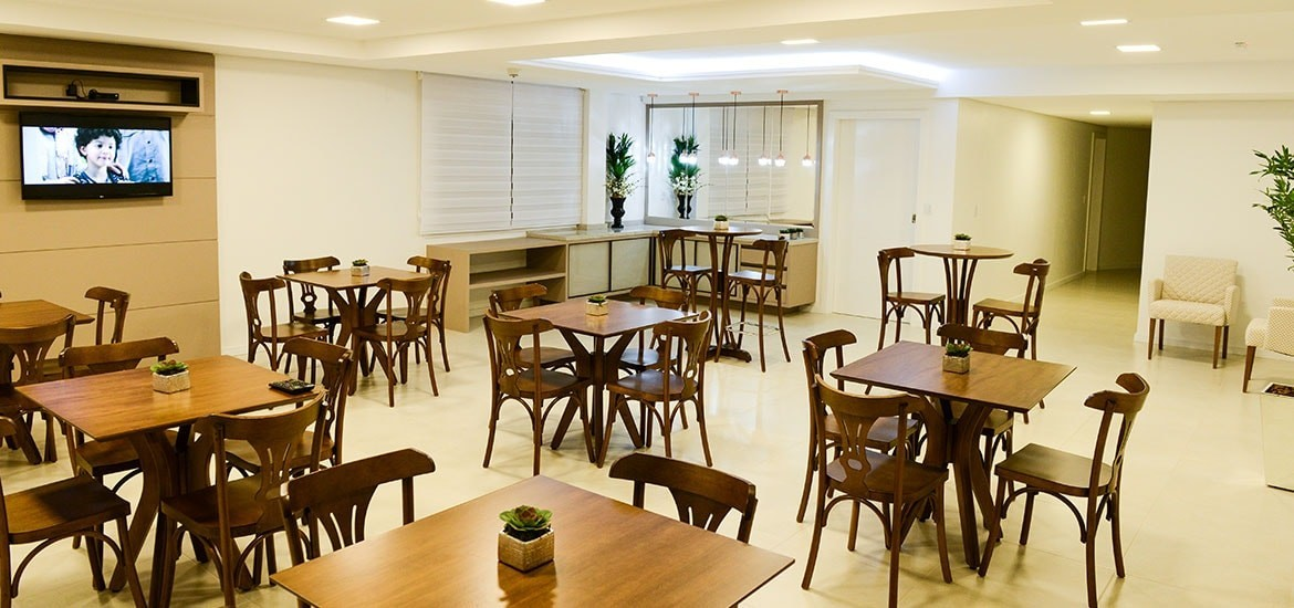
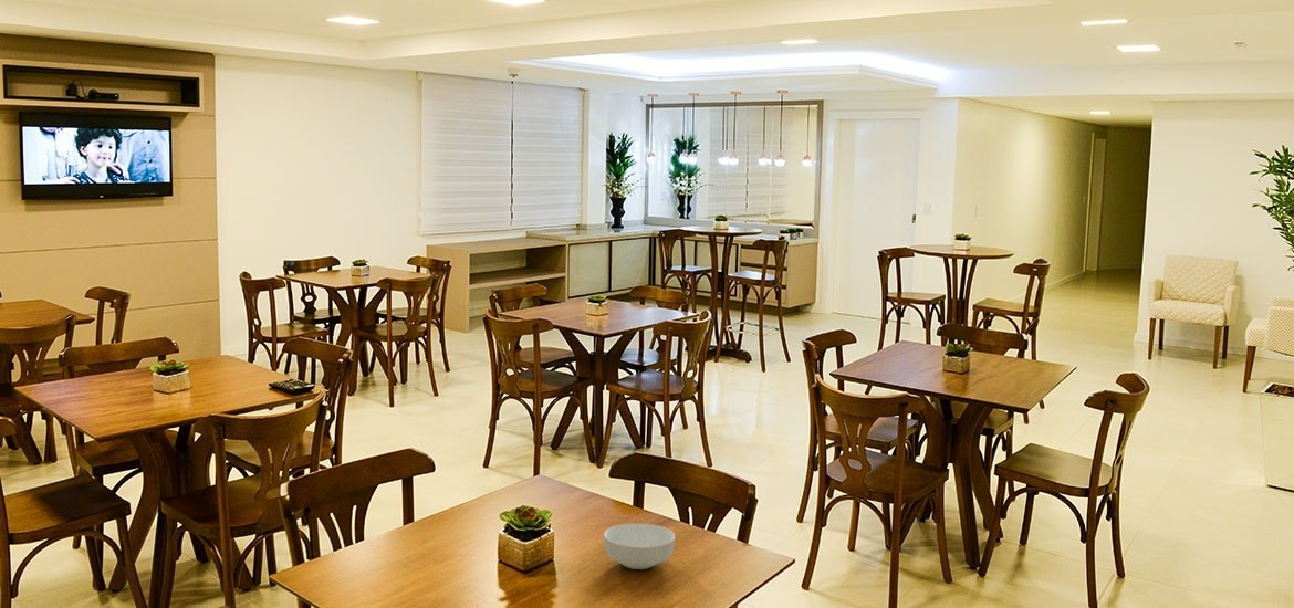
+ cereal bowl [603,523,676,570]
